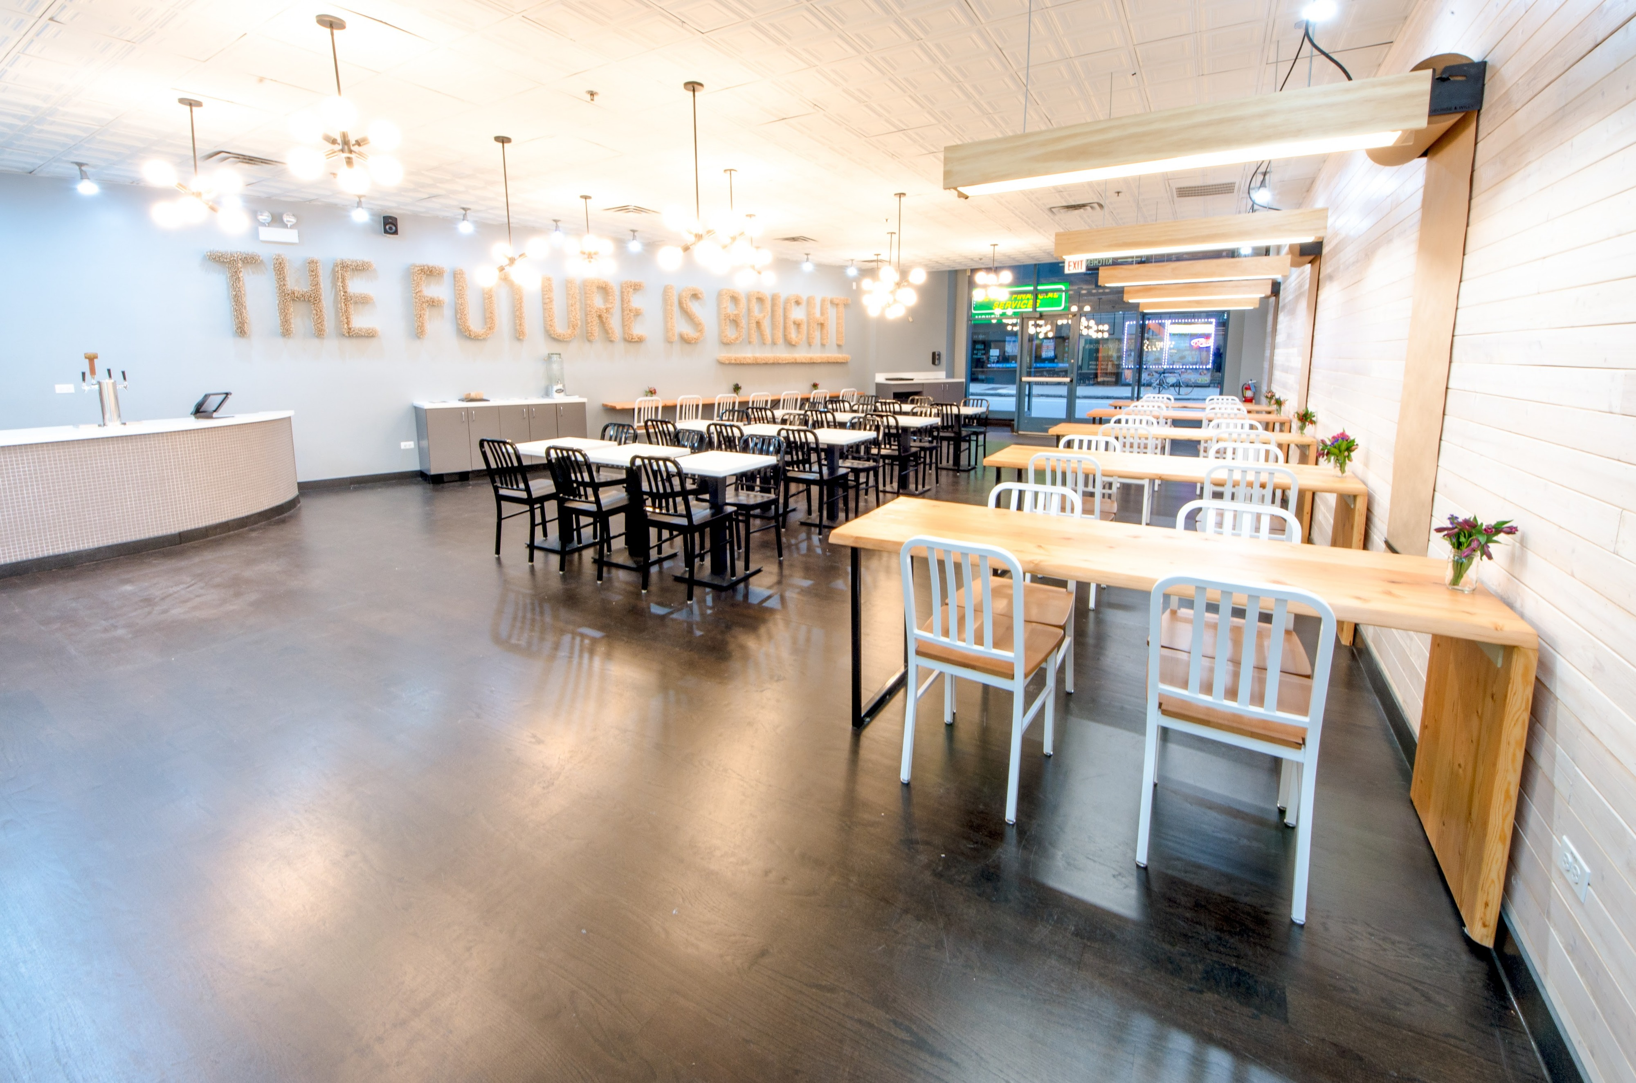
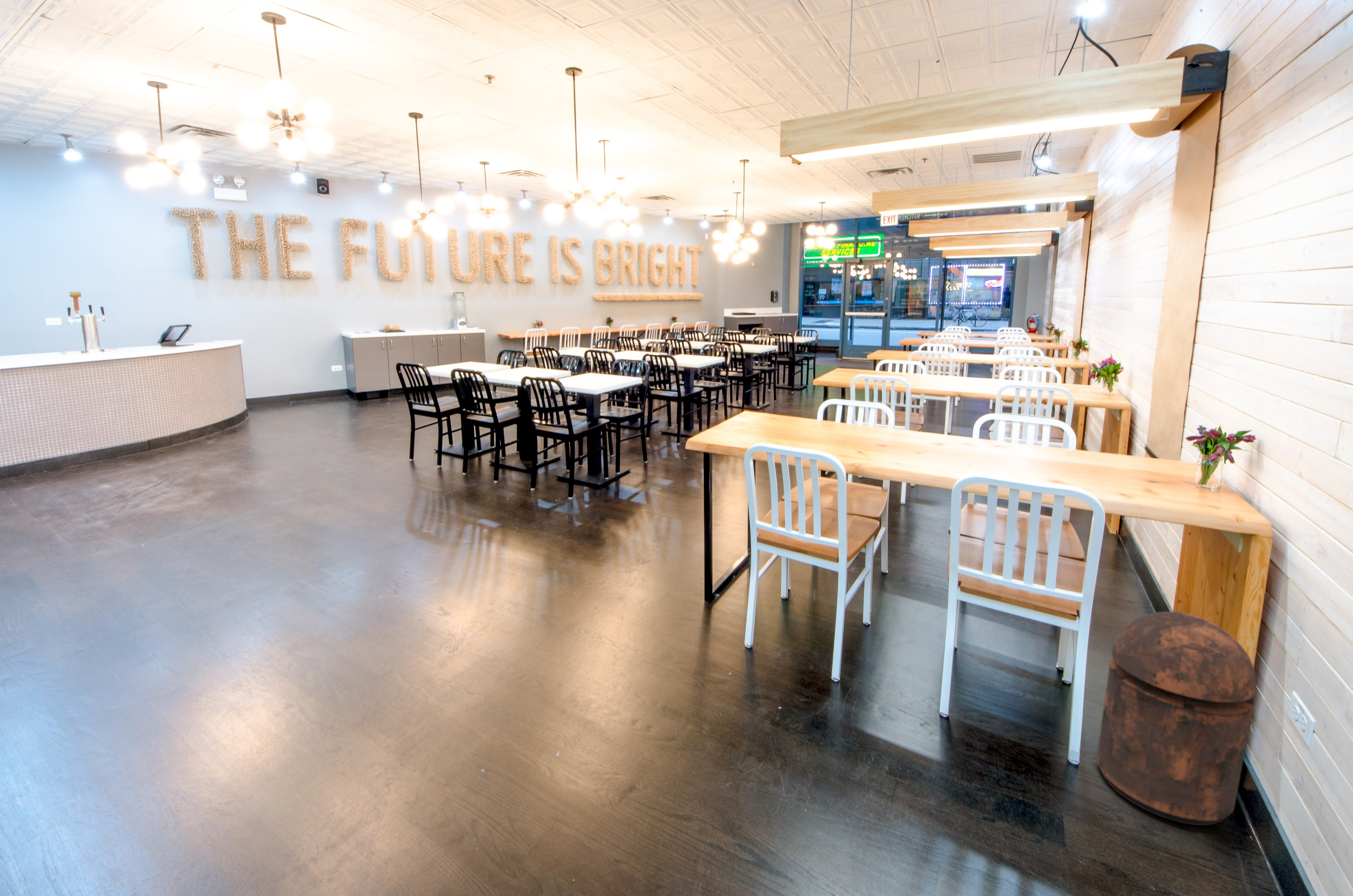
+ trash can [1096,611,1257,826]
